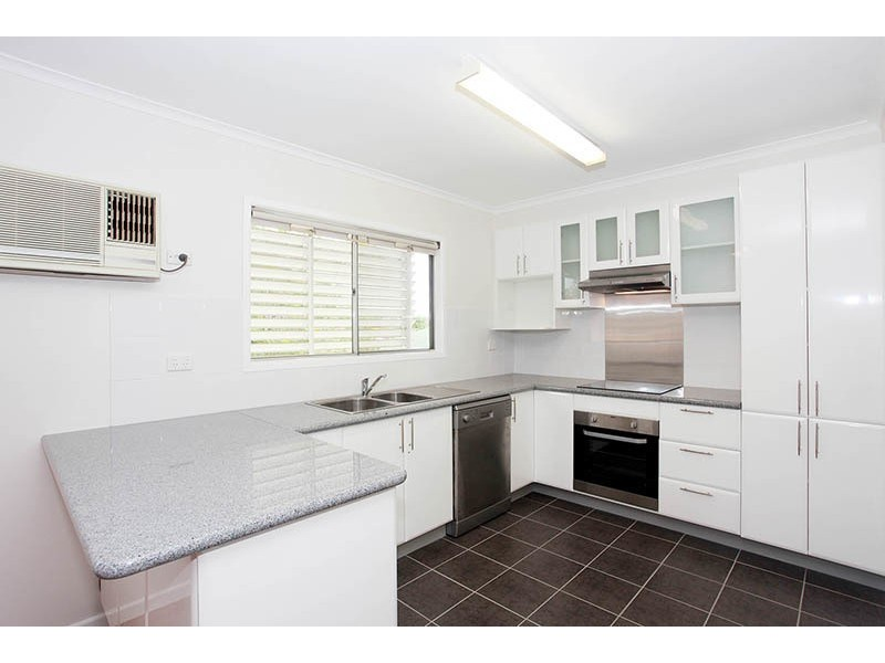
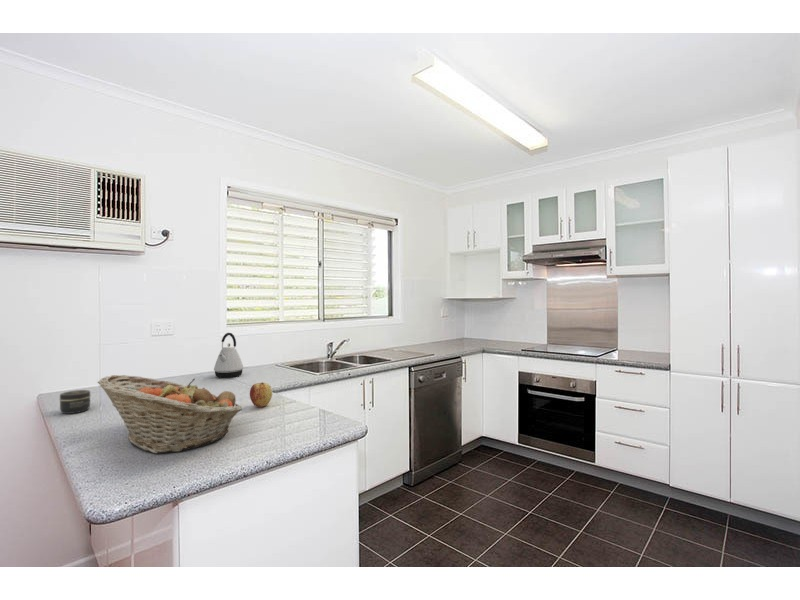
+ apple [249,381,273,408]
+ fruit basket [96,374,243,454]
+ kettle [213,332,244,379]
+ jar [59,389,92,415]
